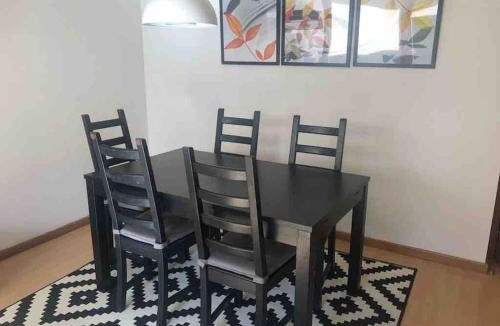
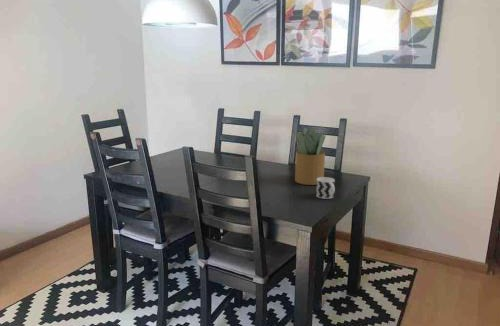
+ cup [315,176,336,200]
+ potted plant [294,126,328,186]
